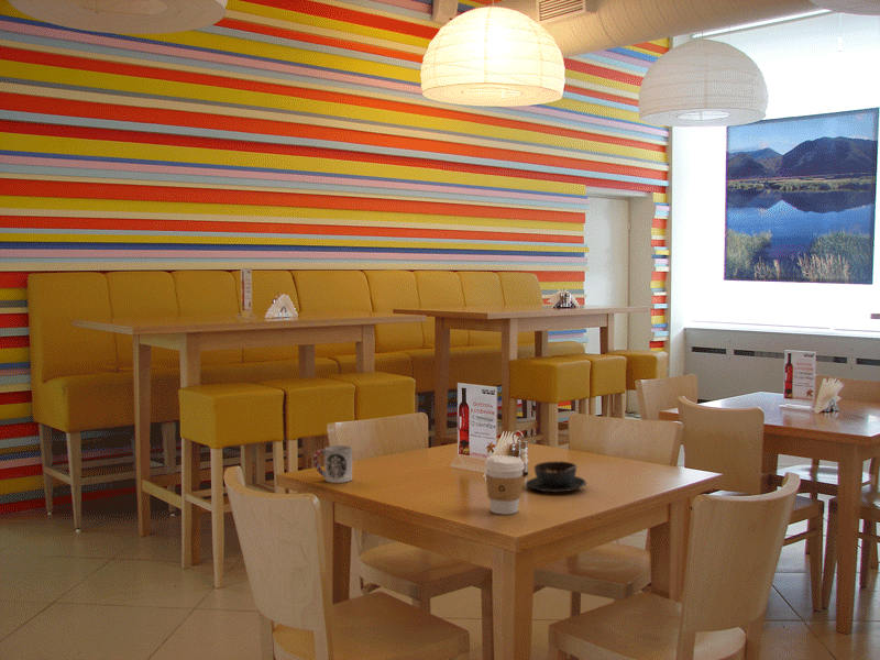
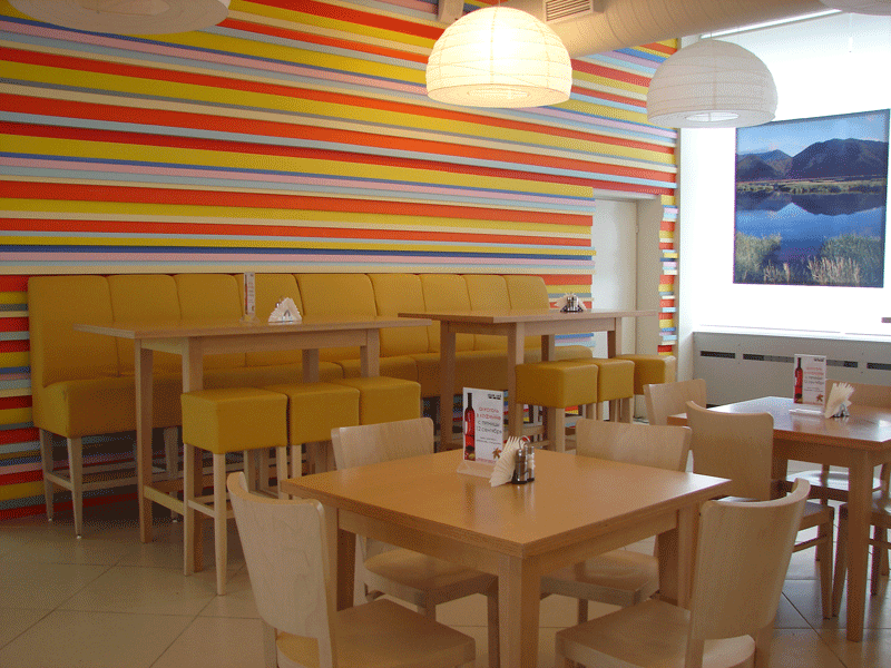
- cup [312,444,353,484]
- coffee cup [484,454,526,516]
- soup bowl [525,460,587,493]
